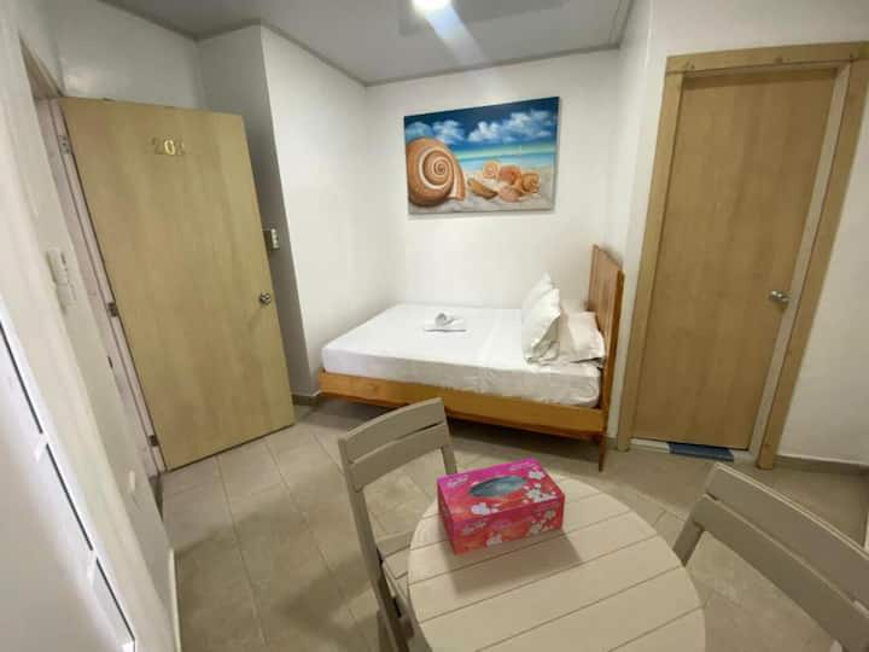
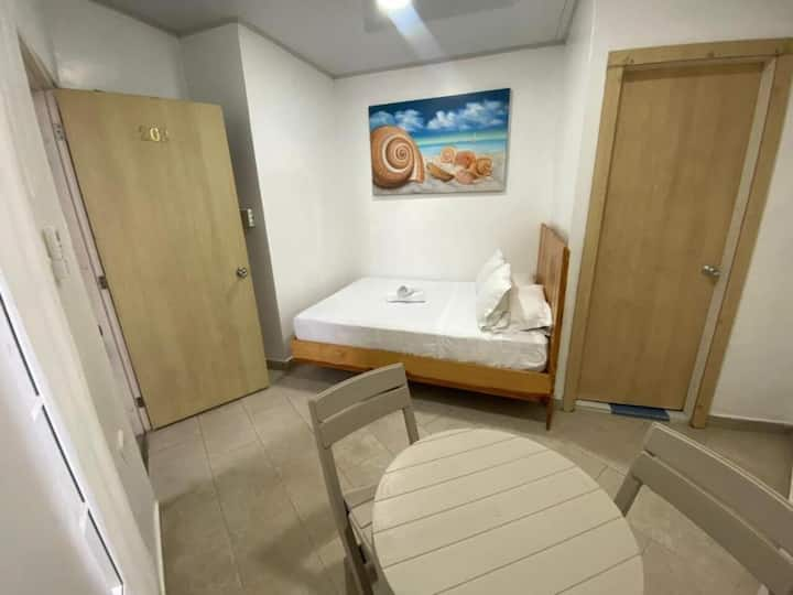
- tissue box [436,456,566,555]
